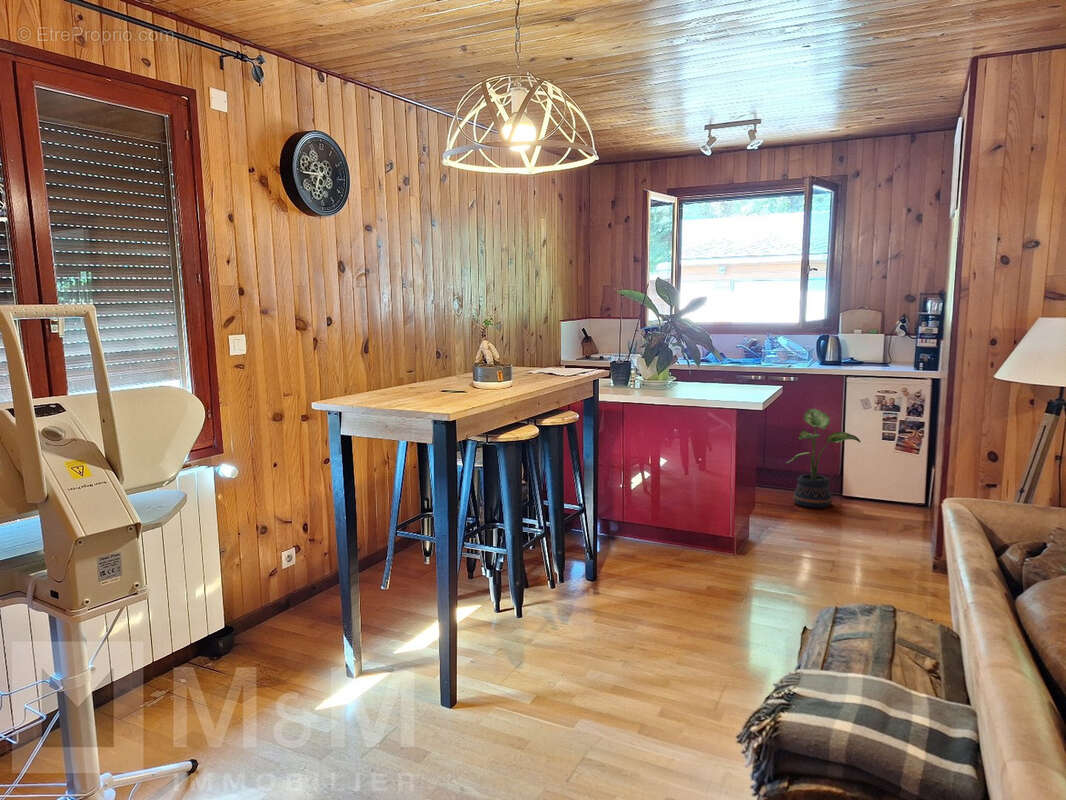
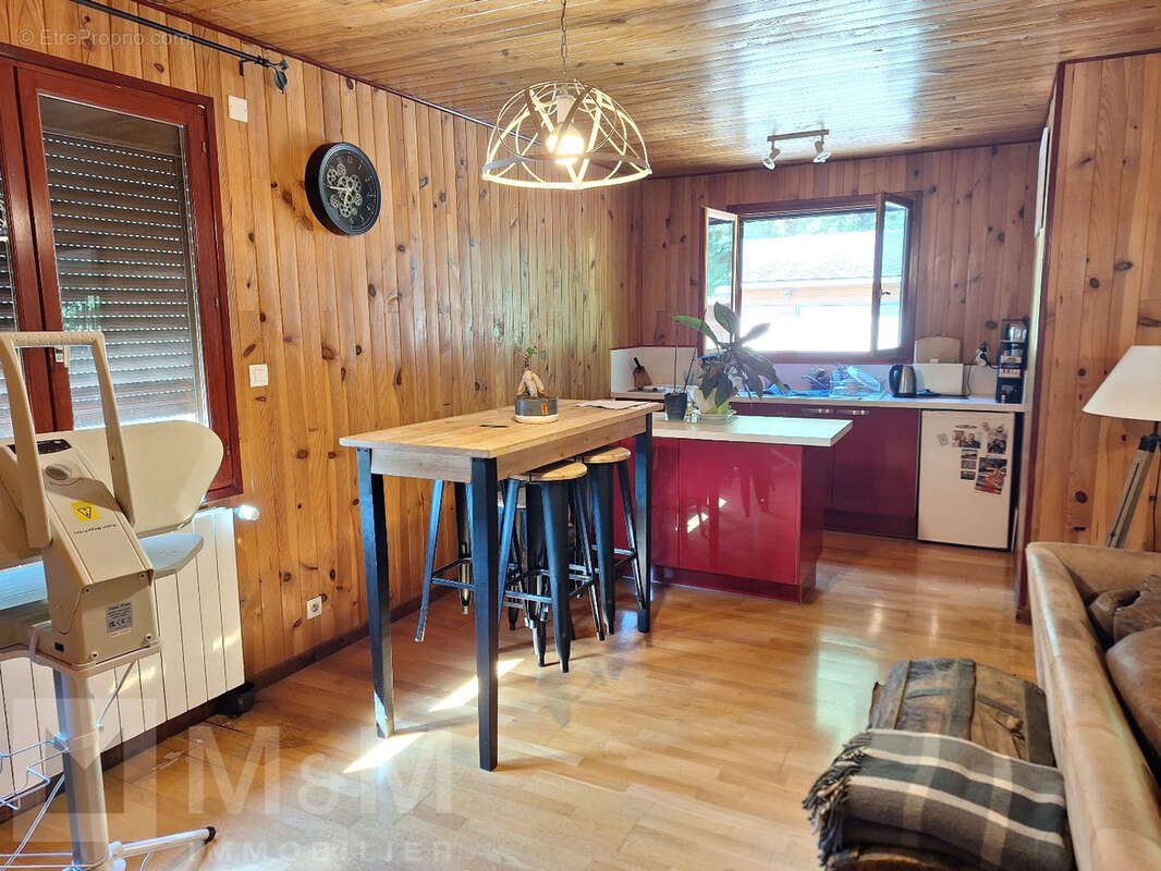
- potted plant [785,408,861,509]
